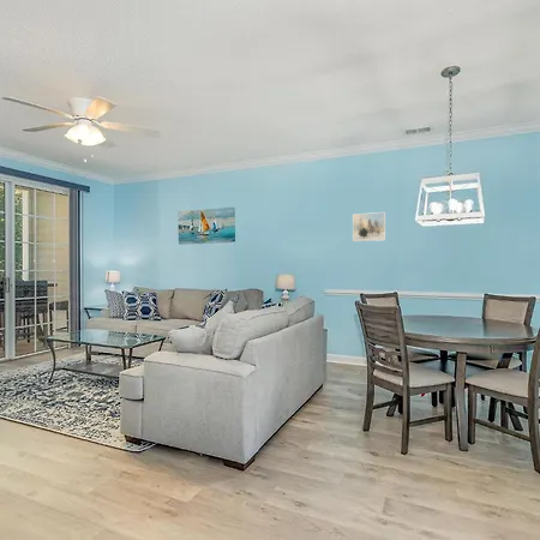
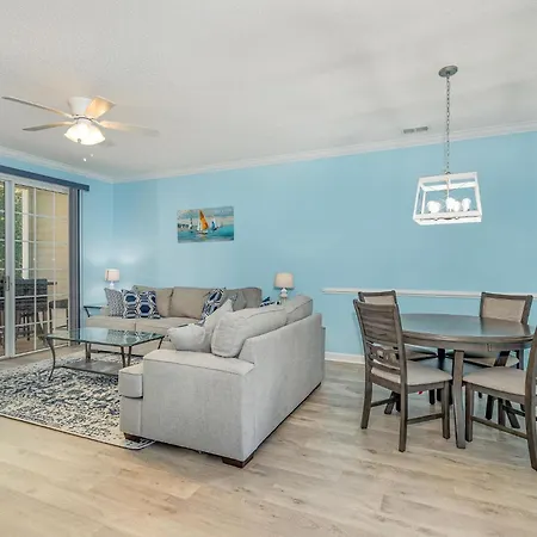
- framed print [352,211,386,242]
